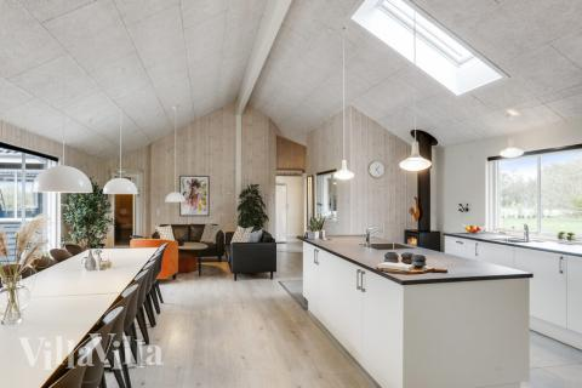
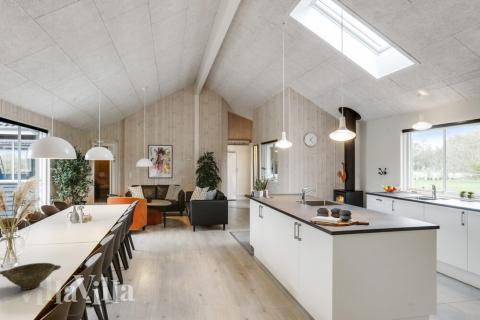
+ bowl [0,262,62,291]
